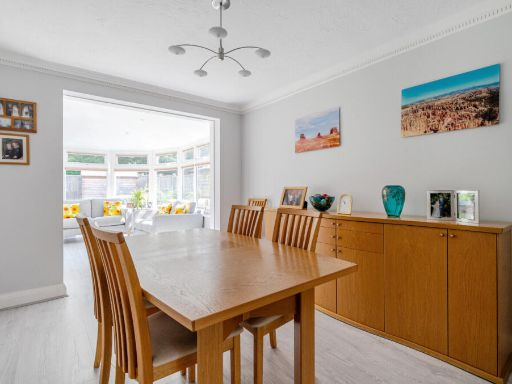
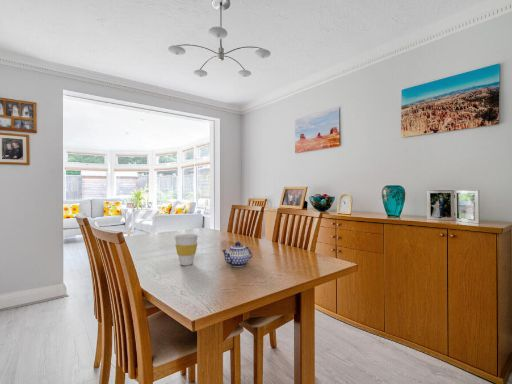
+ teapot [220,241,254,268]
+ cup [174,233,199,266]
